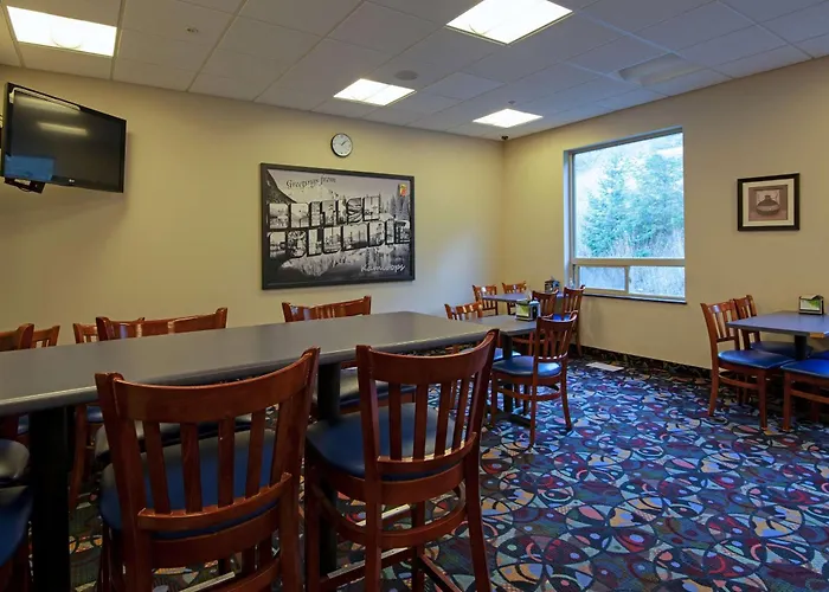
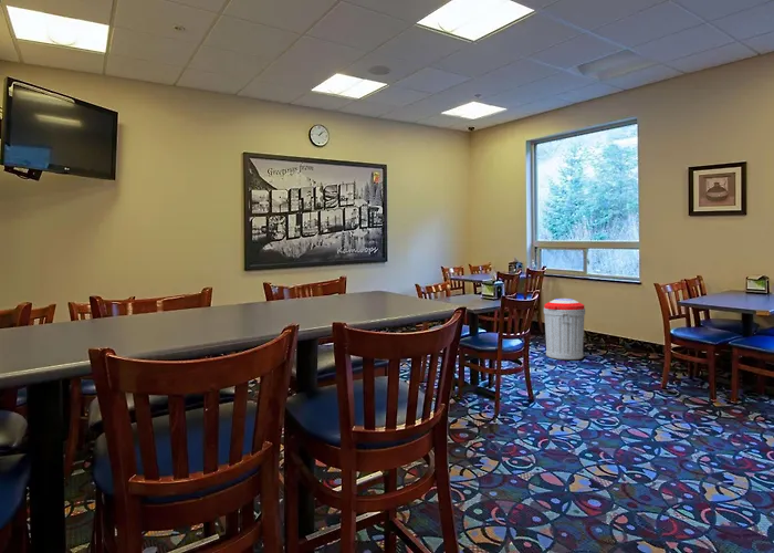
+ trash can [543,298,586,361]
